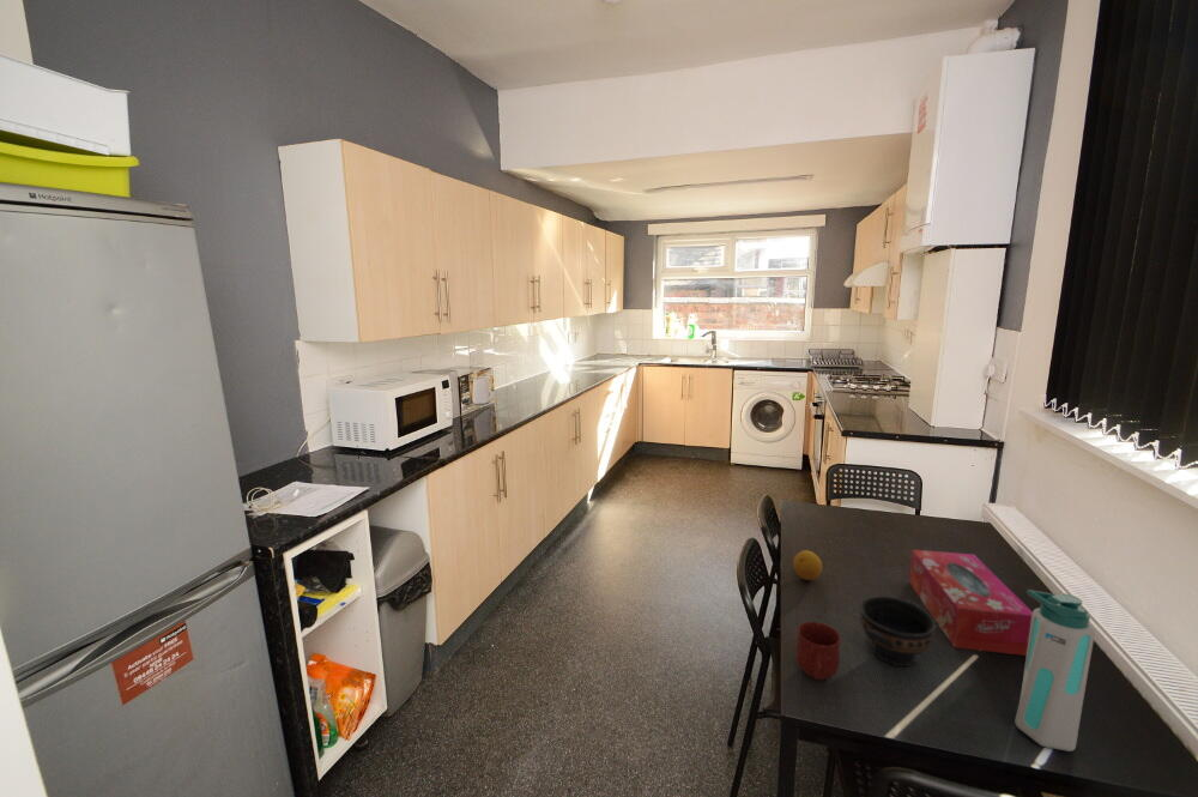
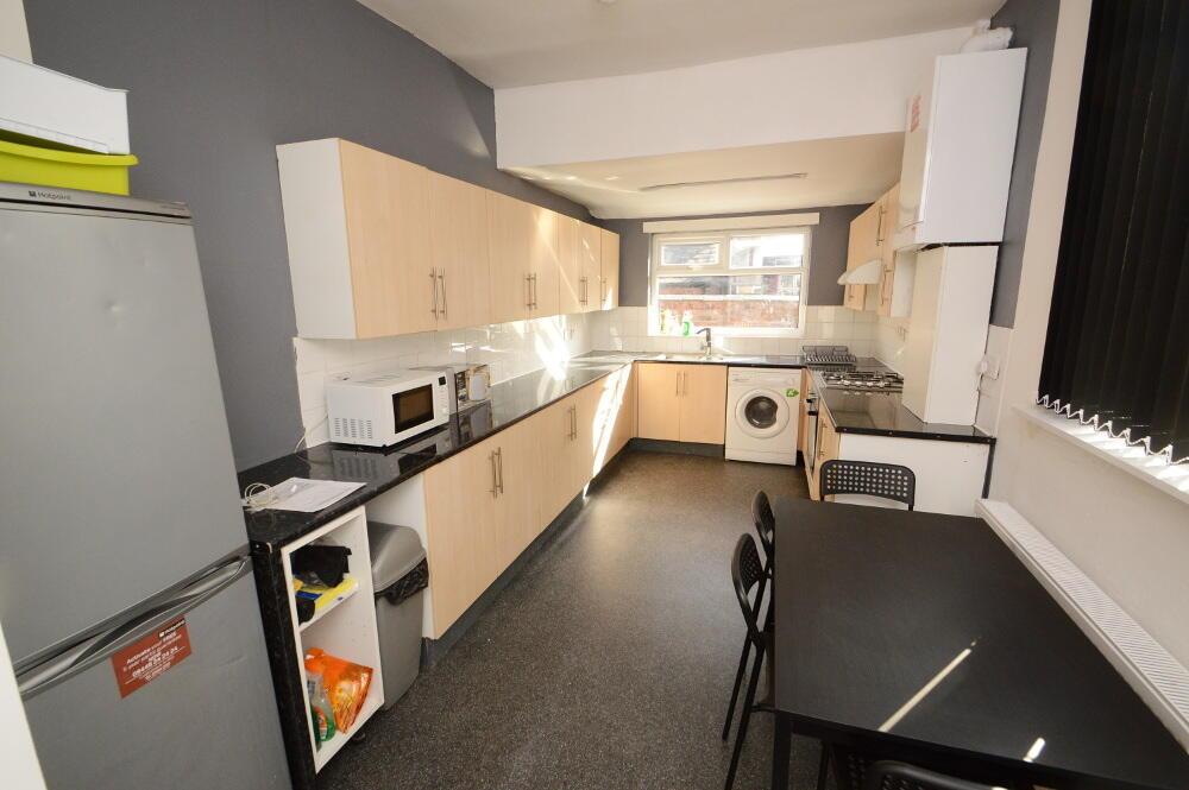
- bowl [859,596,937,668]
- fruit [792,549,823,581]
- mug [795,621,842,681]
- tissue box [908,549,1033,657]
- water bottle [1014,588,1096,753]
